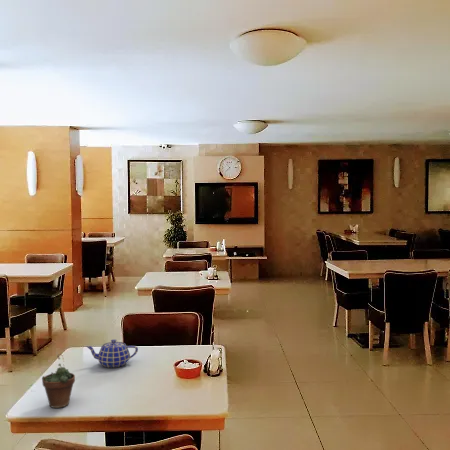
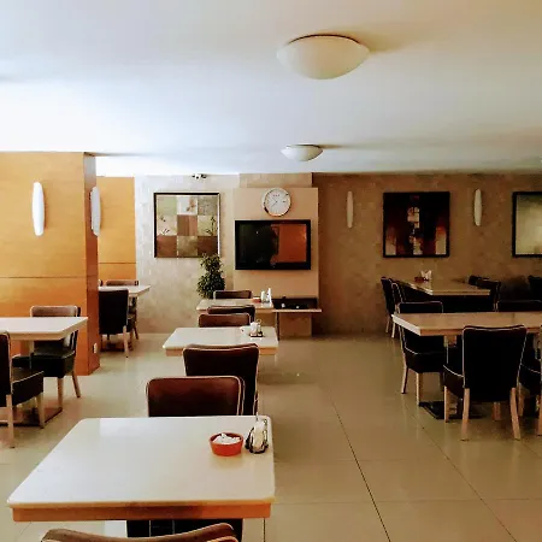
- succulent plant [41,353,76,409]
- teapot [85,338,139,368]
